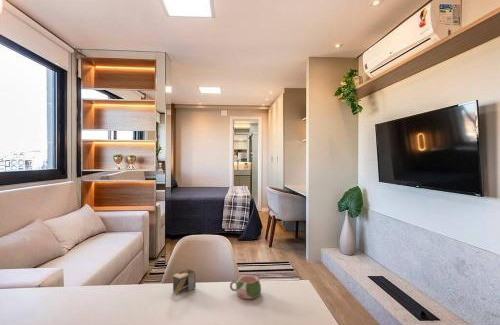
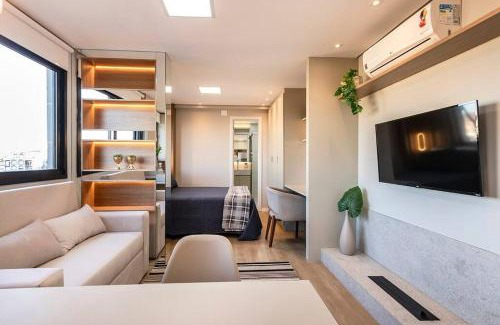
- architectural model [172,263,197,294]
- mug [229,274,262,300]
